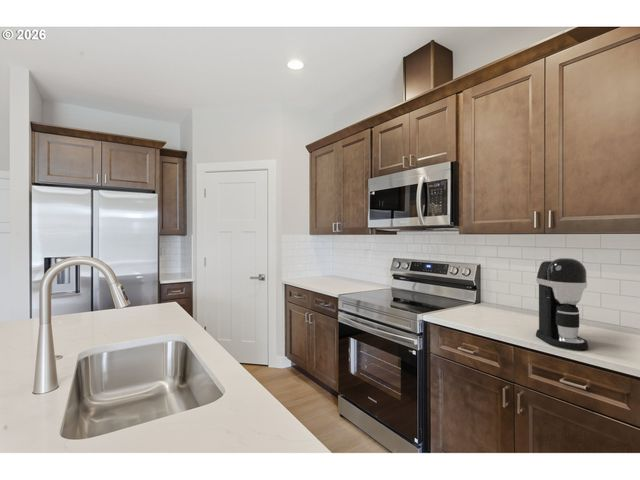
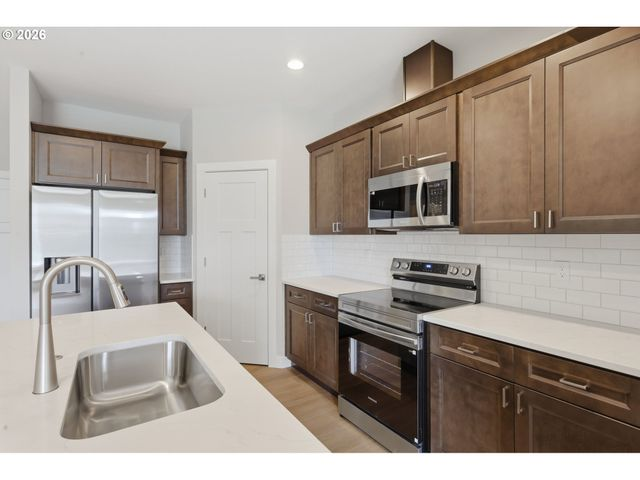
- coffee maker [535,257,589,351]
